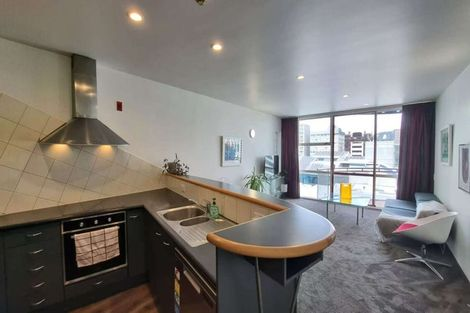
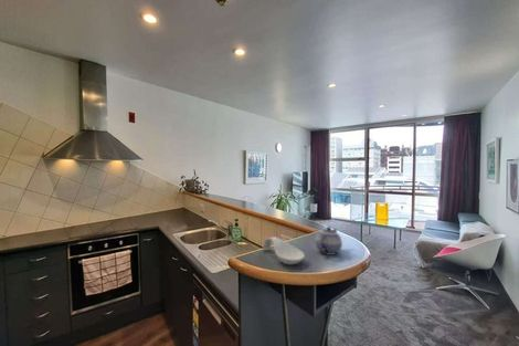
+ spoon rest [262,235,306,265]
+ teapot [315,226,343,256]
